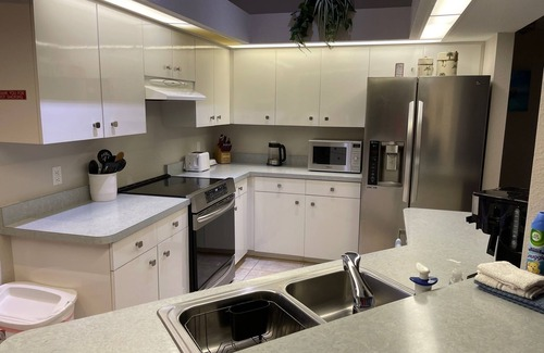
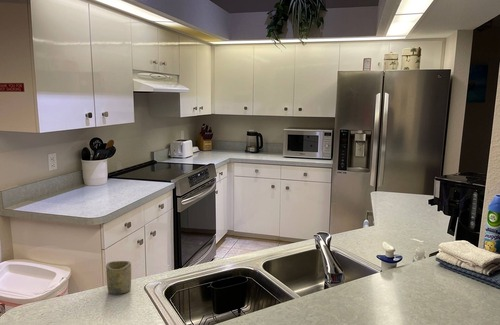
+ cup [105,260,132,294]
